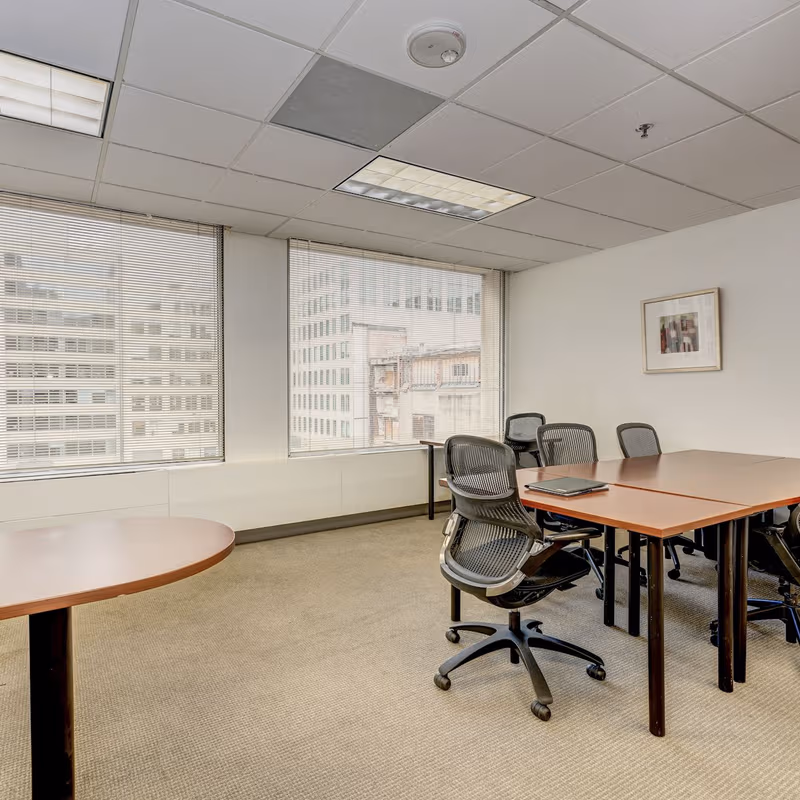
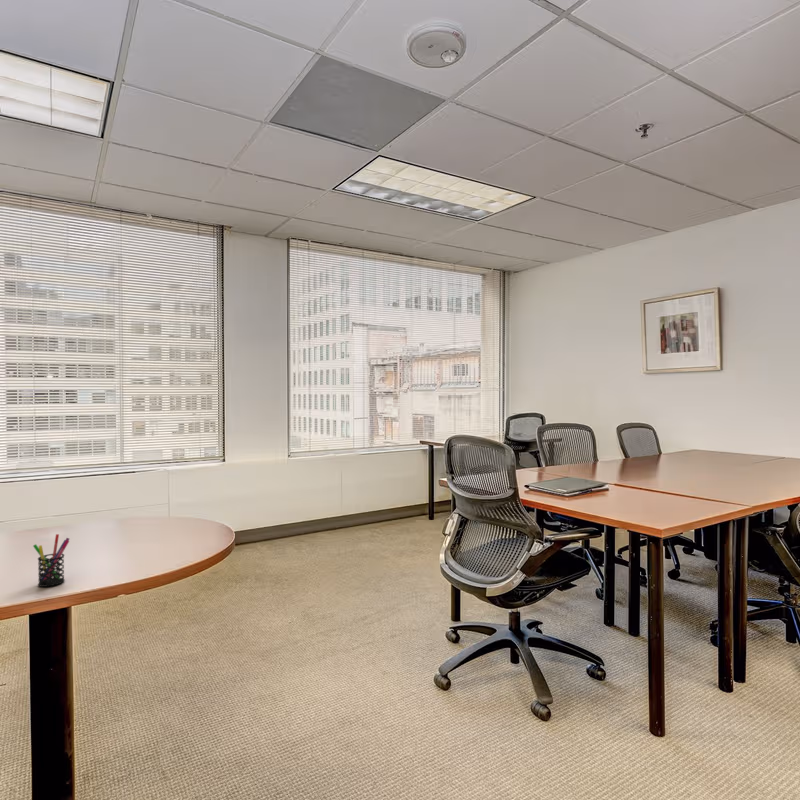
+ pen holder [32,533,70,588]
